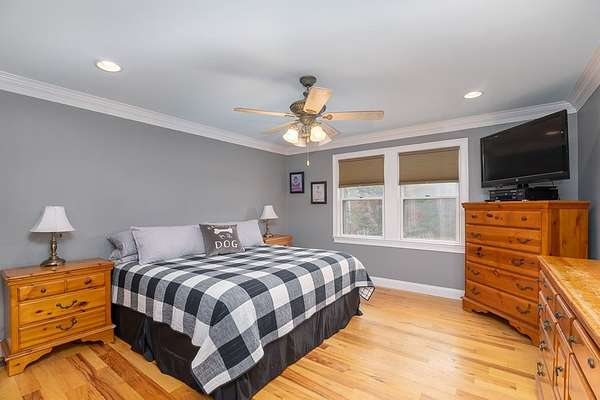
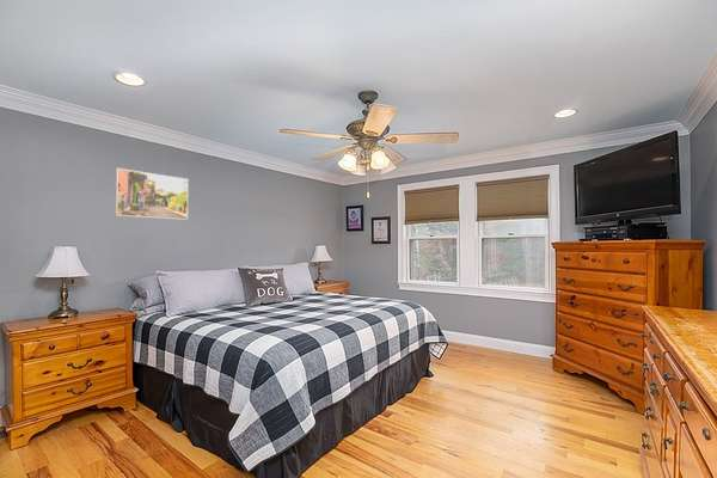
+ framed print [115,167,189,221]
